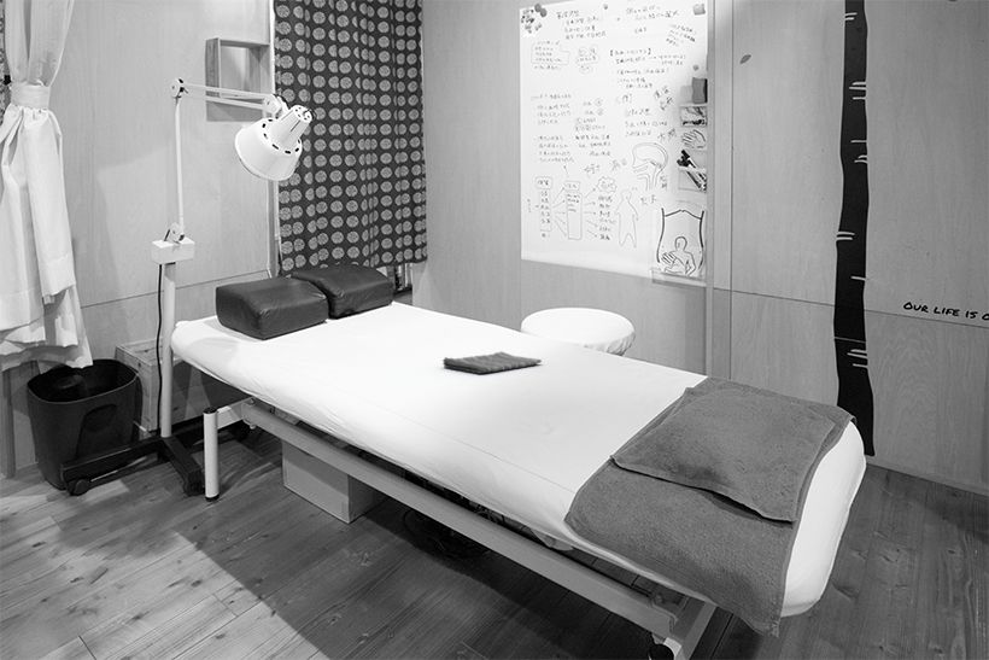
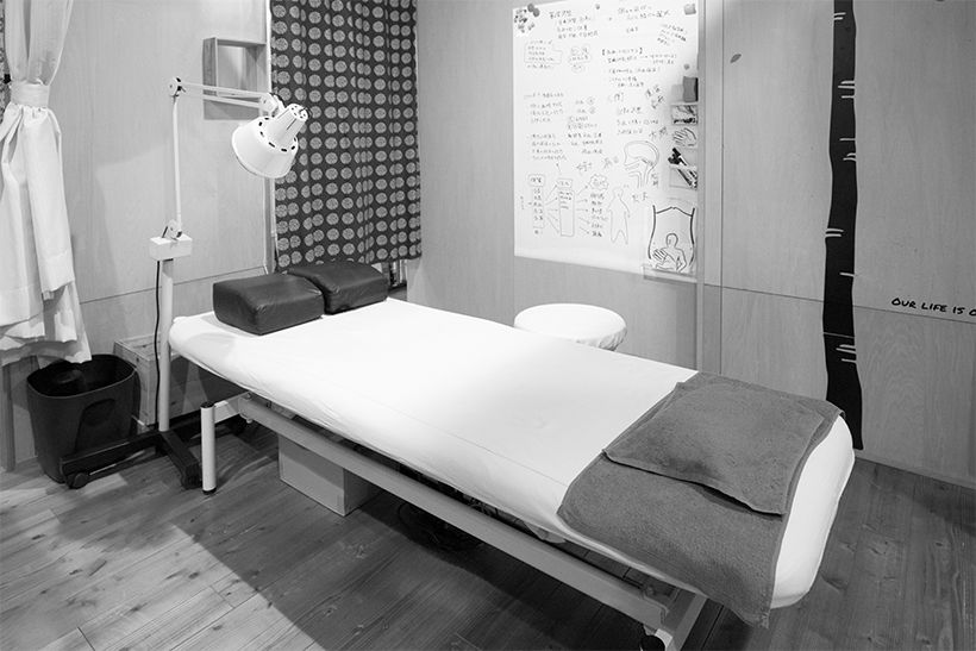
- dish towel [441,350,543,375]
